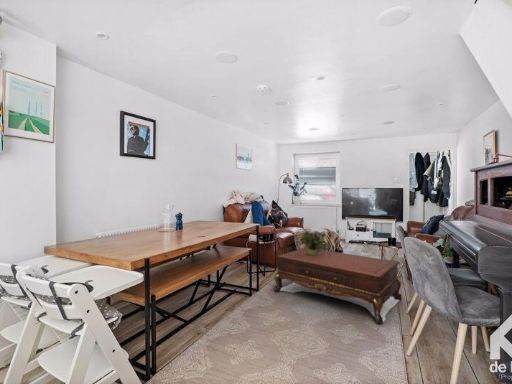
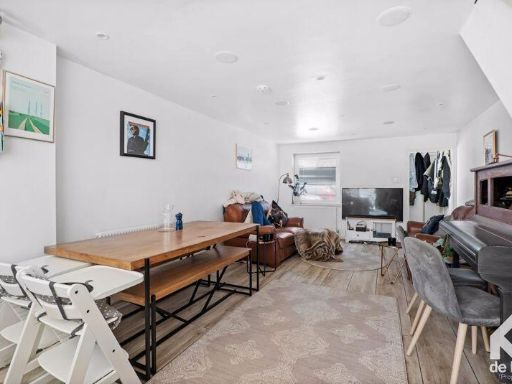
- potted plant [299,228,330,255]
- coffee table [273,246,403,325]
